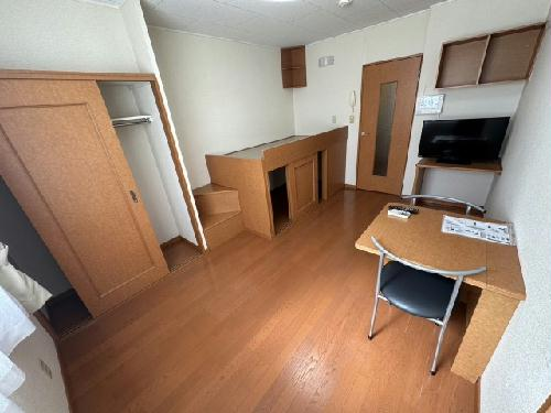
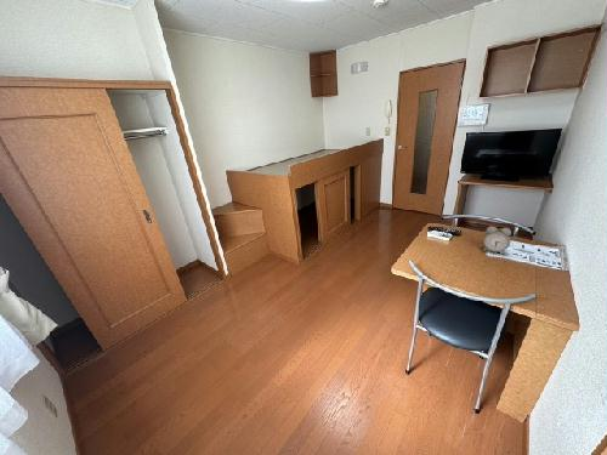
+ alarm clock [482,226,512,256]
